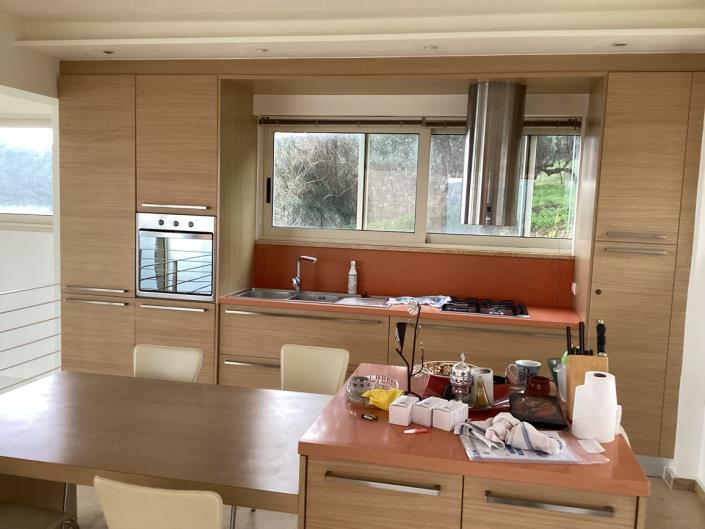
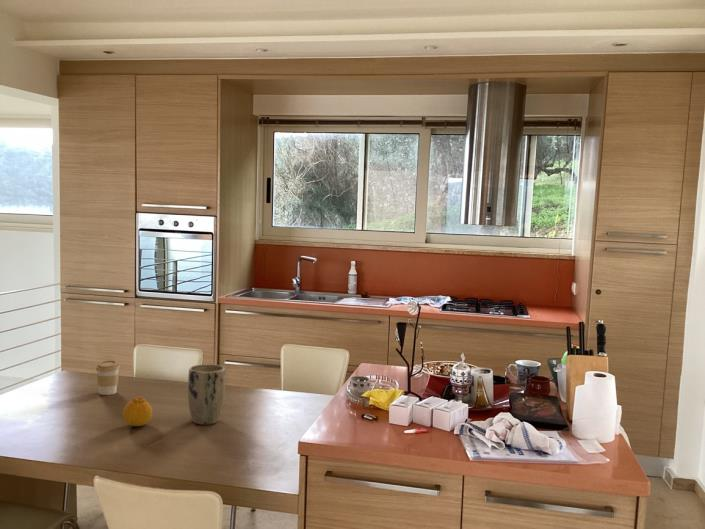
+ coffee cup [95,359,121,396]
+ fruit [122,396,153,427]
+ plant pot [187,363,226,426]
